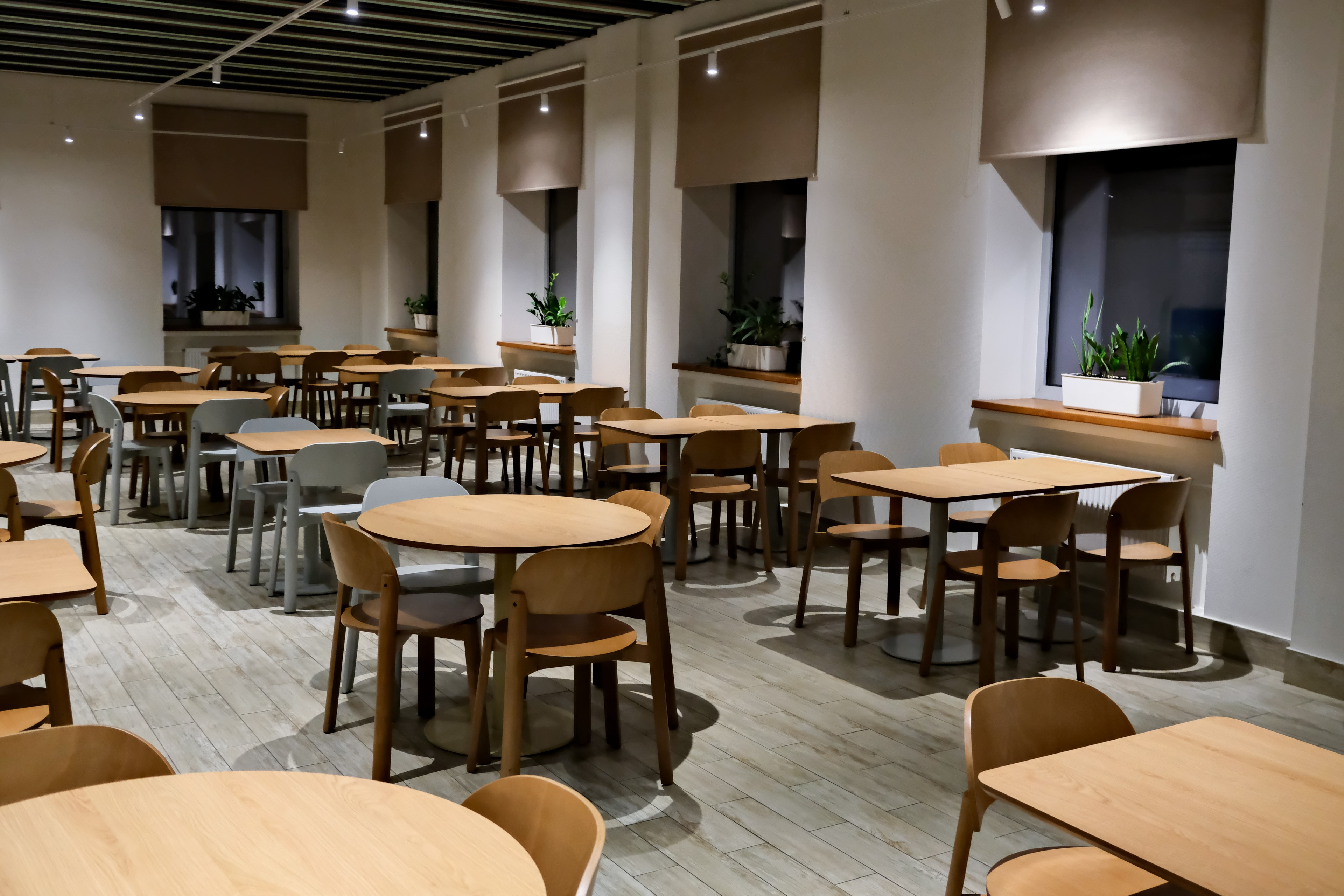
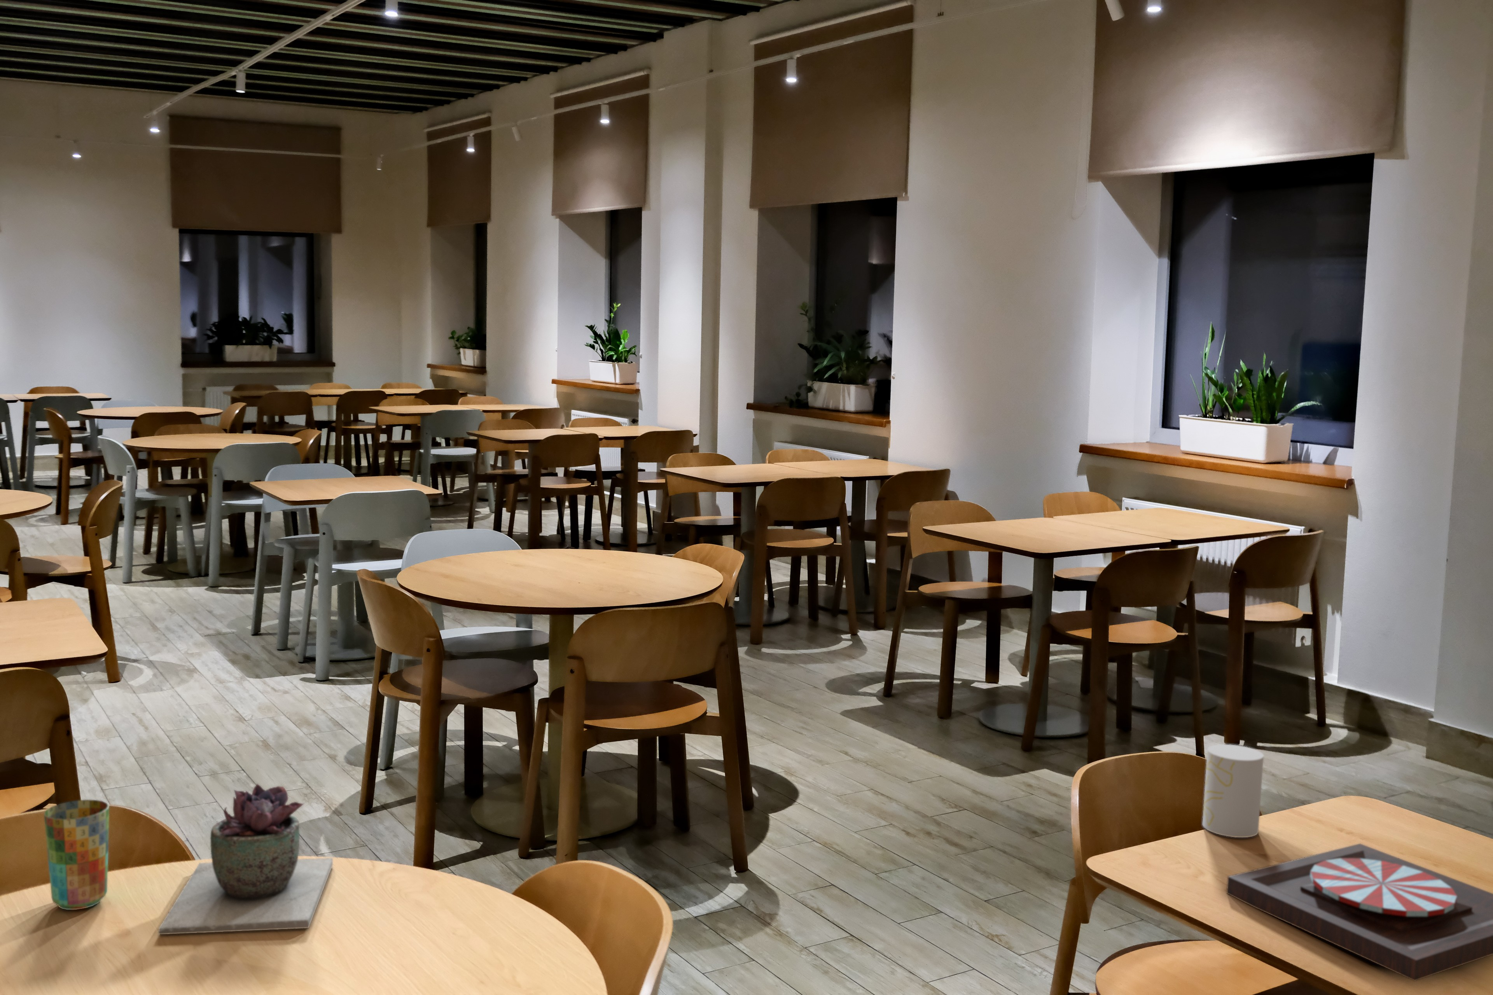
+ succulent plant [158,783,333,935]
+ cup [43,800,110,911]
+ plate [1226,843,1493,982]
+ cup [1202,744,1264,838]
